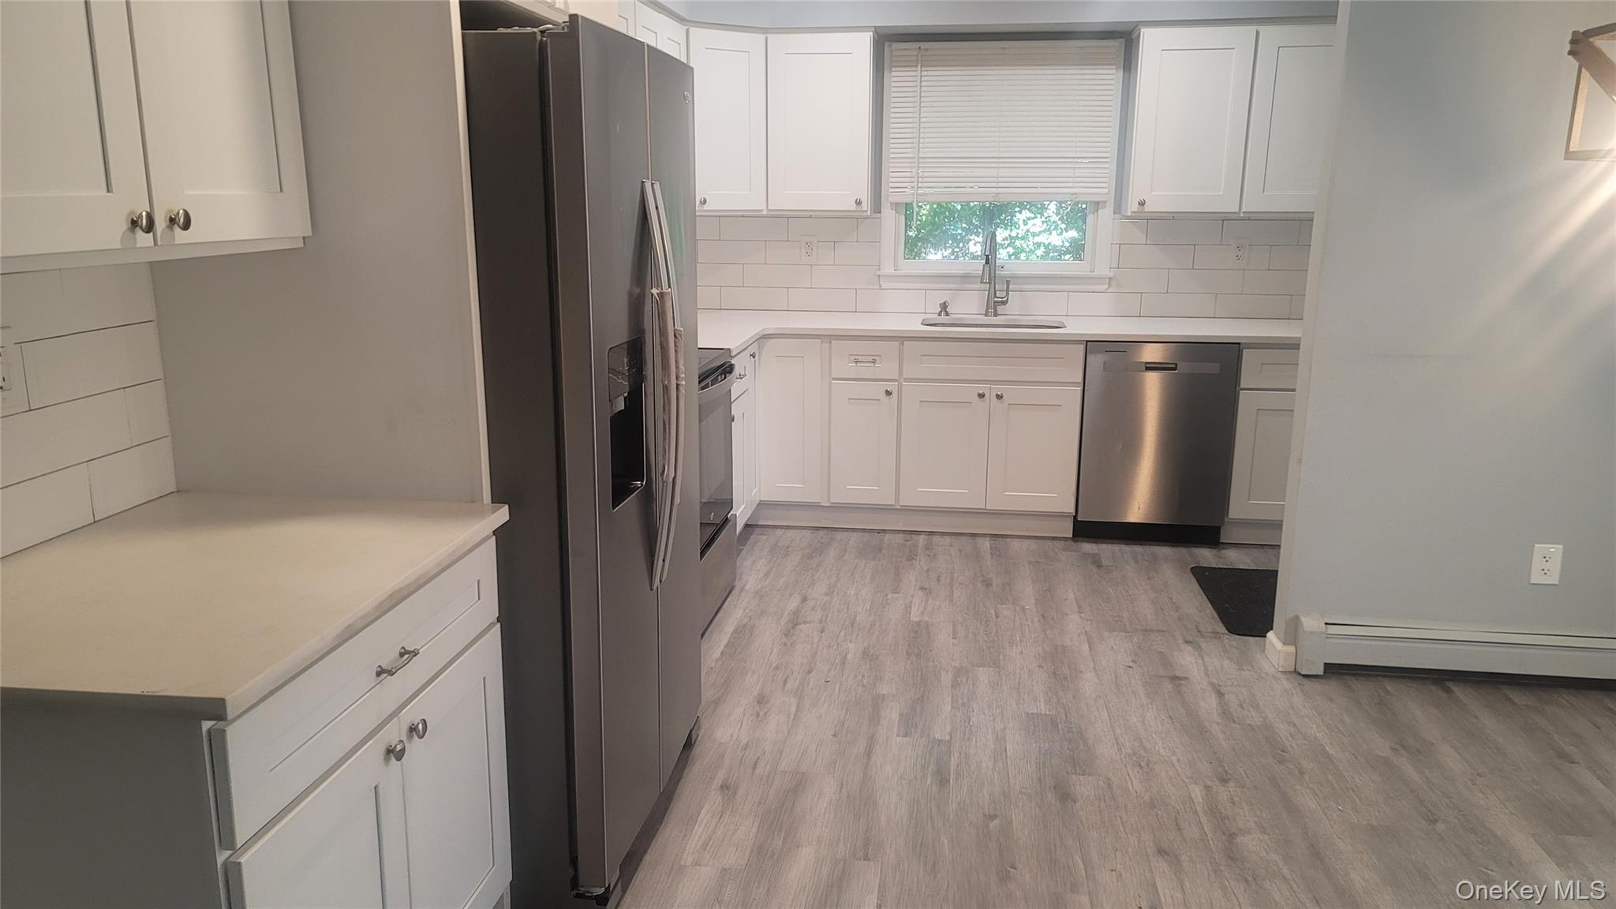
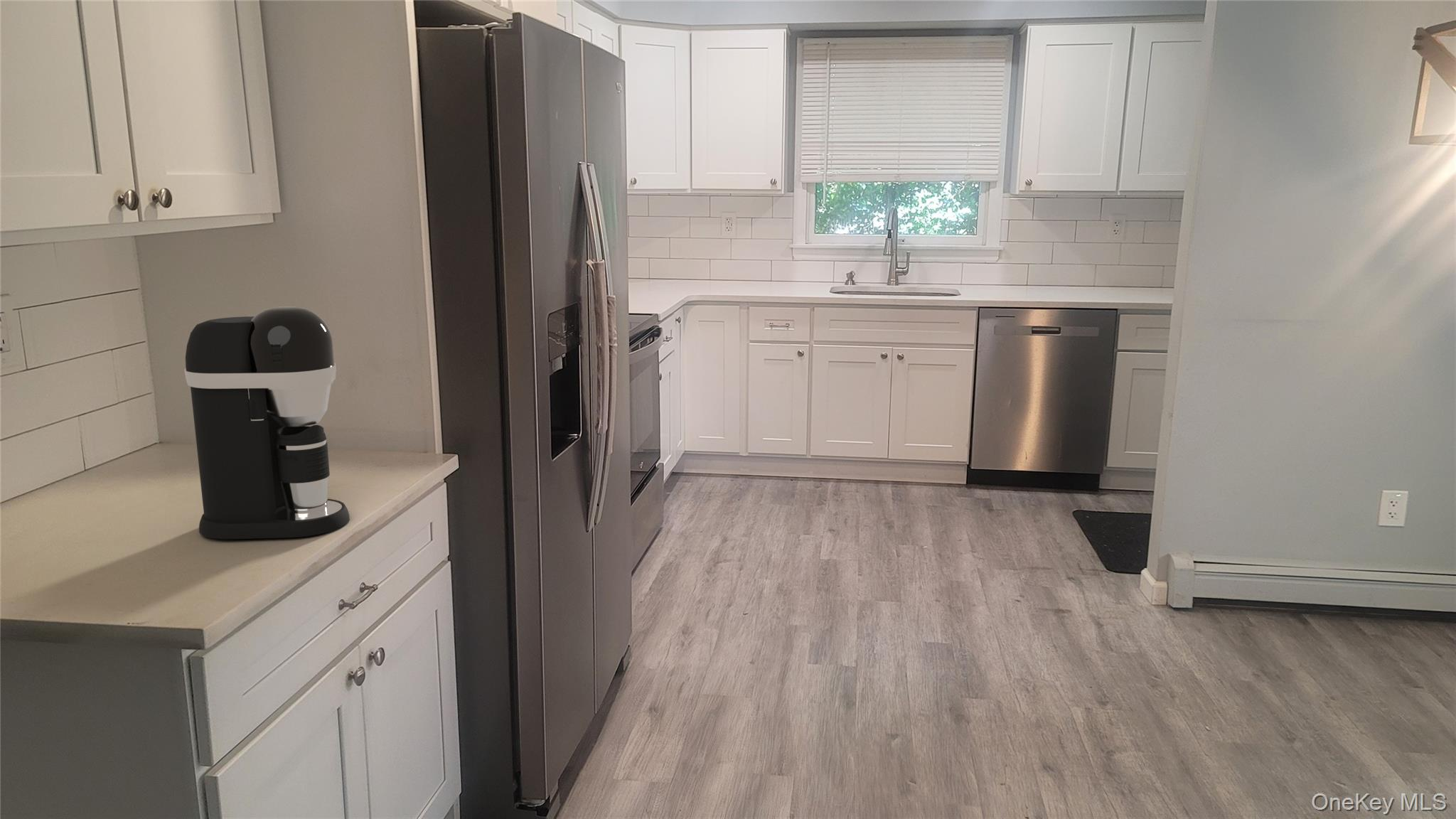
+ coffee maker [184,306,350,540]
